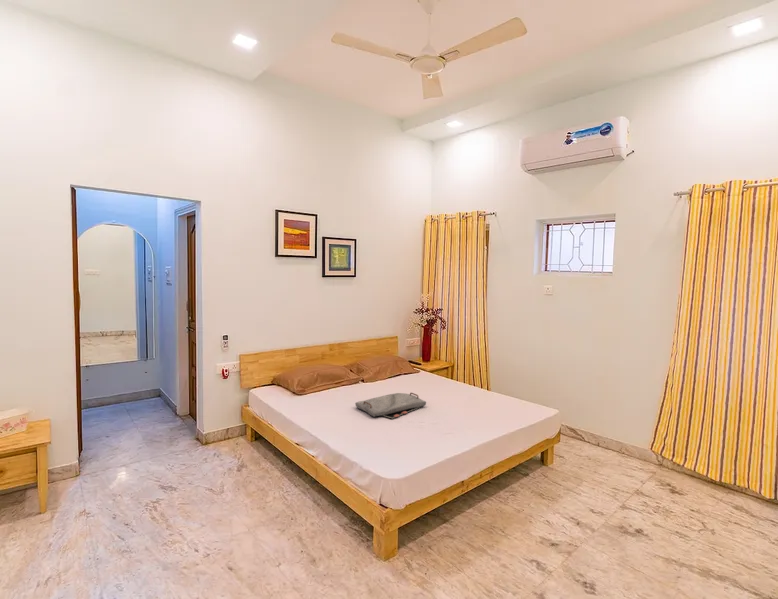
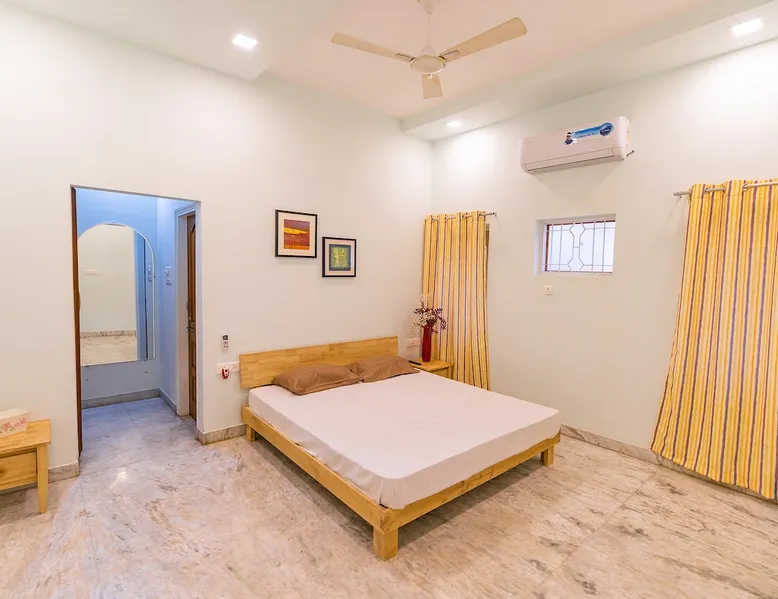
- serving tray [354,392,427,420]
